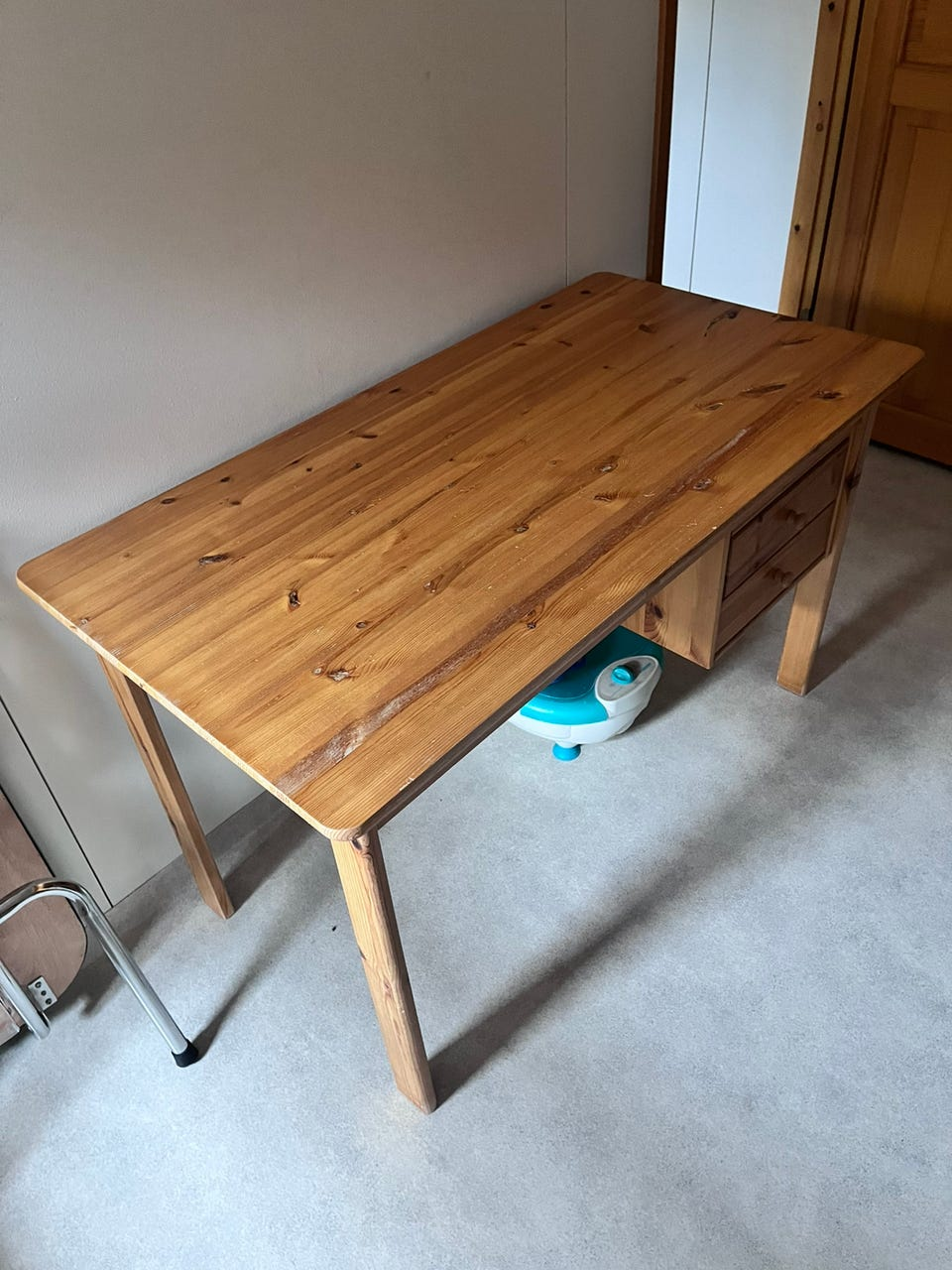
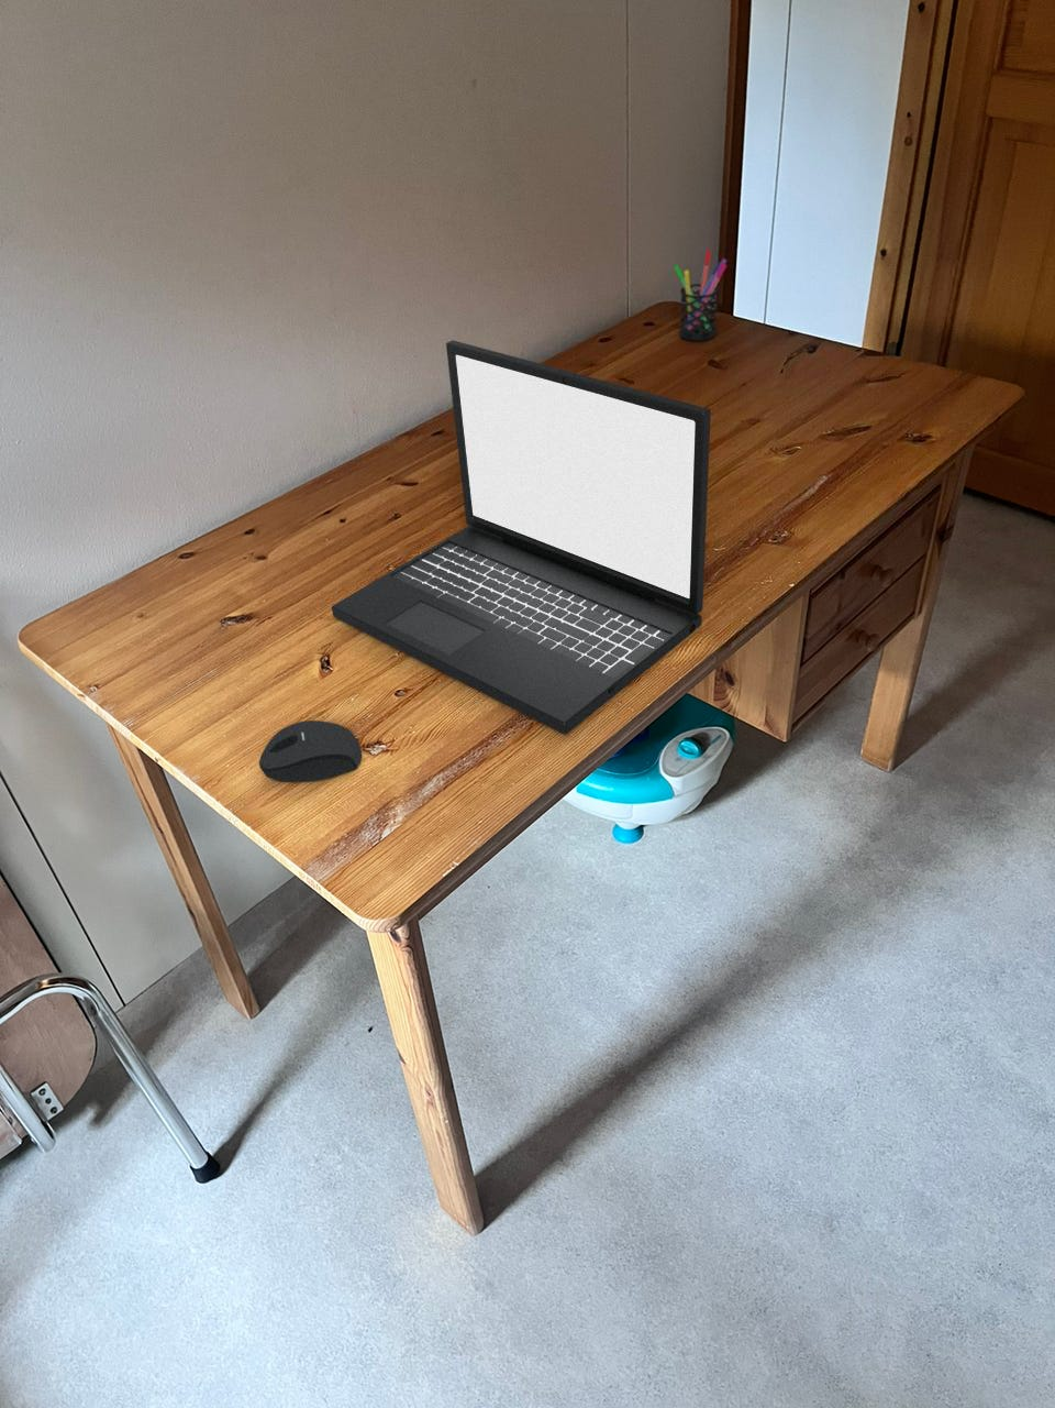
+ mouse [258,720,362,783]
+ pen holder [673,248,728,343]
+ laptop [330,339,713,736]
